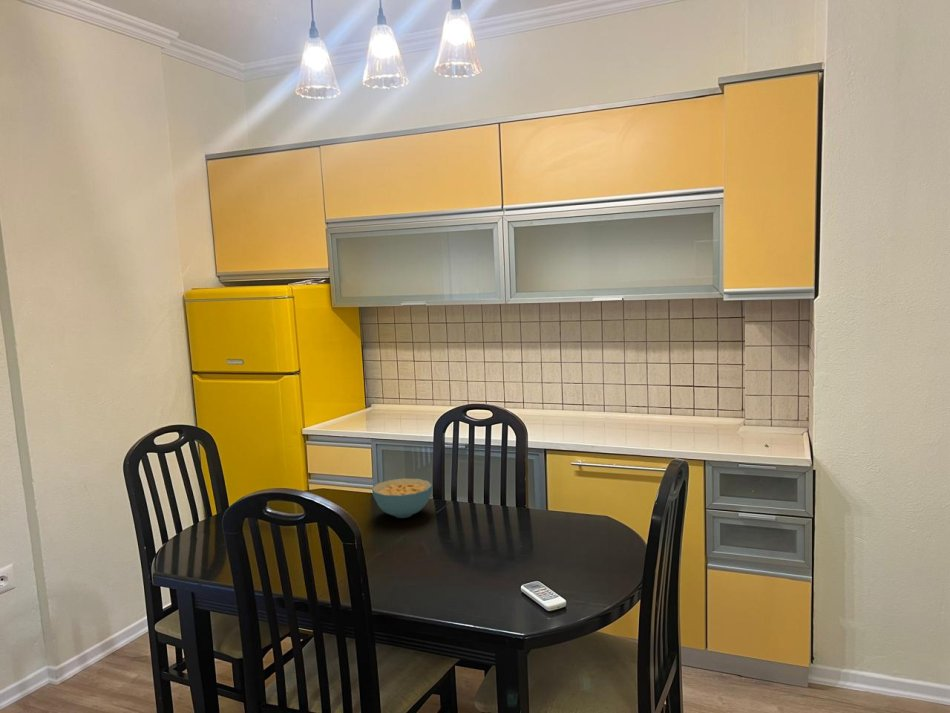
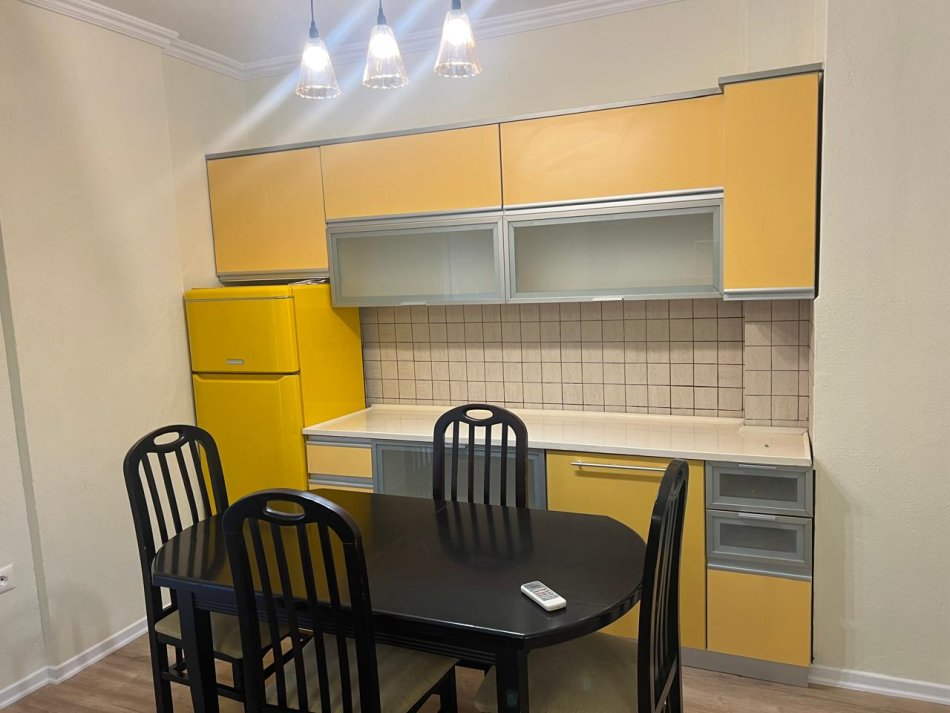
- cereal bowl [371,478,433,519]
